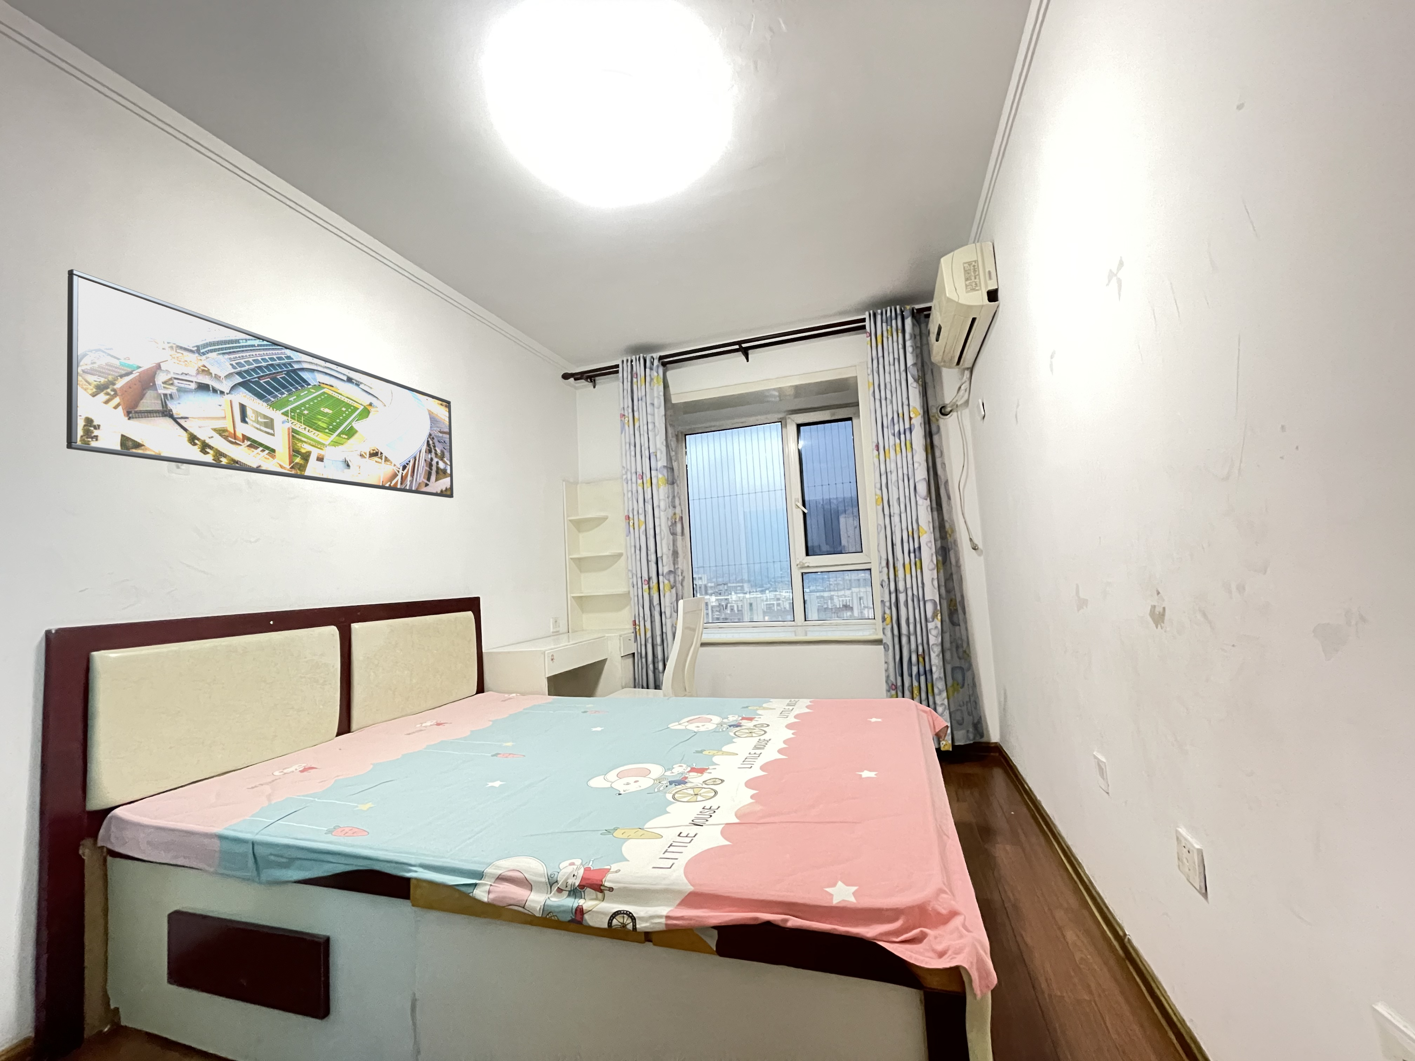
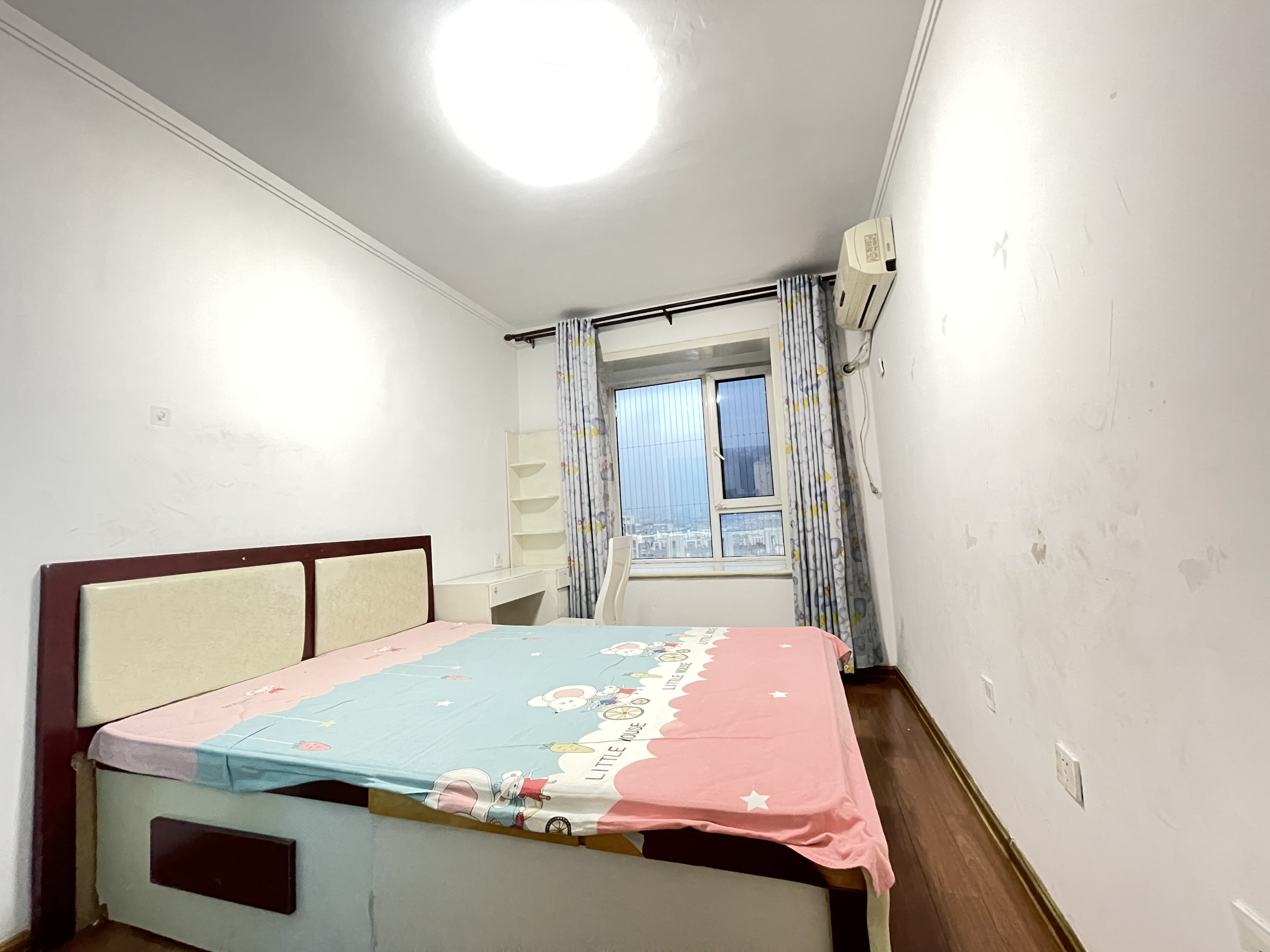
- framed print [66,269,453,498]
